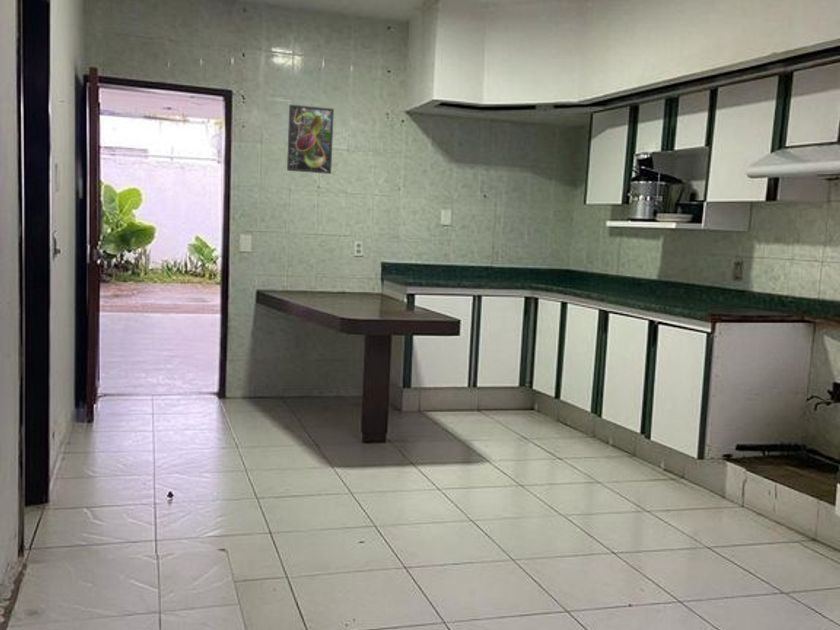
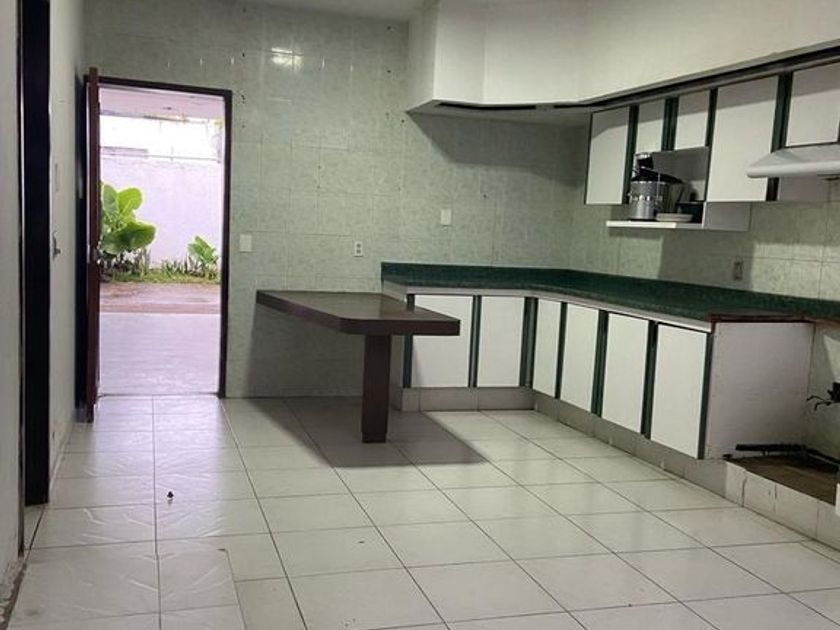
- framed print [286,104,335,175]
